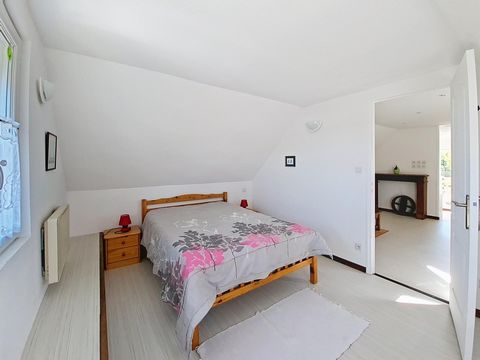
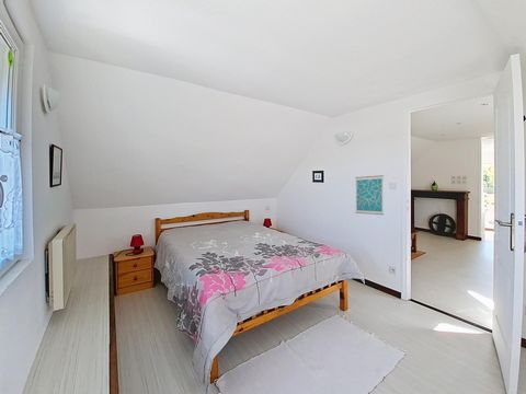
+ wall art [354,174,385,216]
